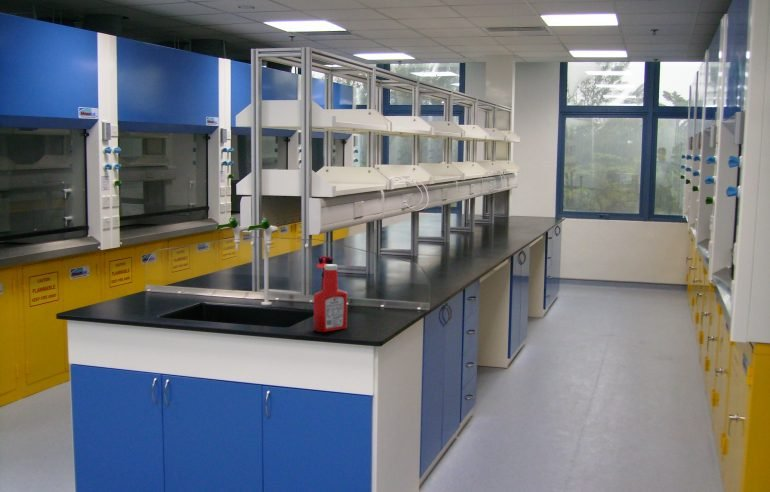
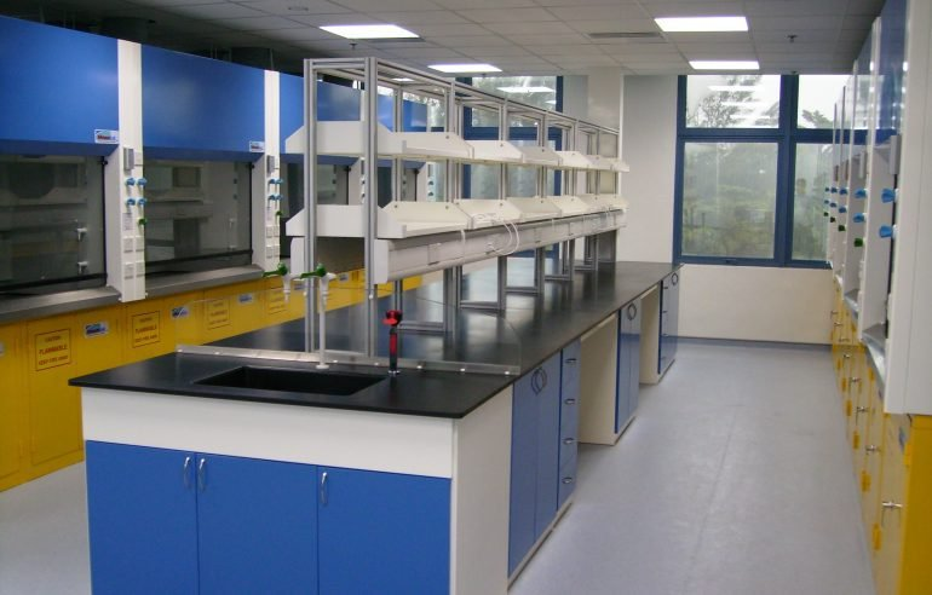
- soap bottle [313,263,348,333]
